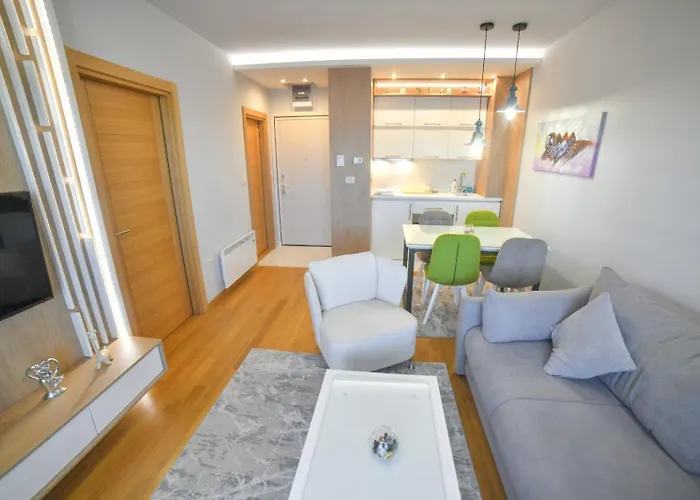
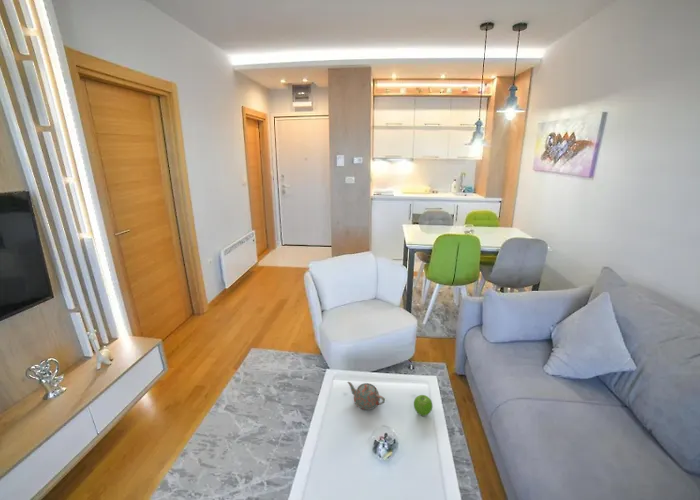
+ teapot [347,381,386,411]
+ fruit [413,394,433,417]
